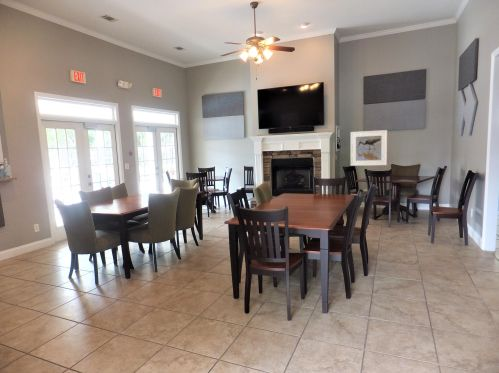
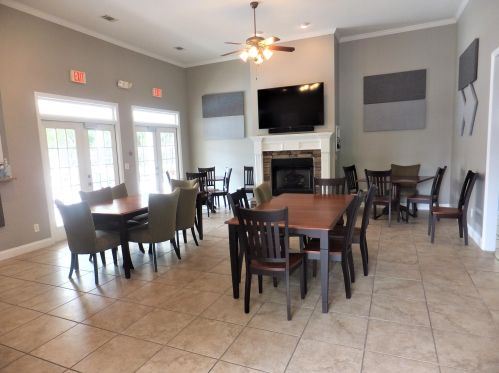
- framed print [350,129,388,167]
